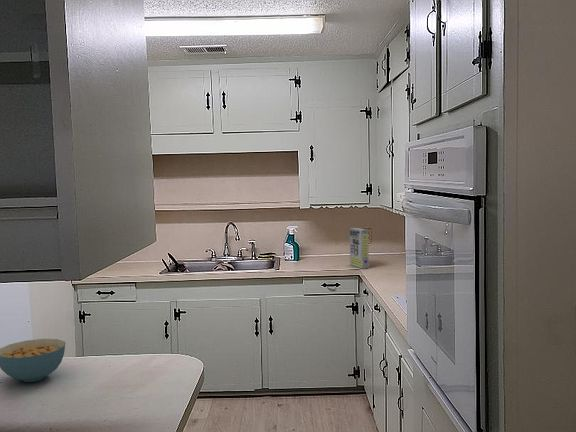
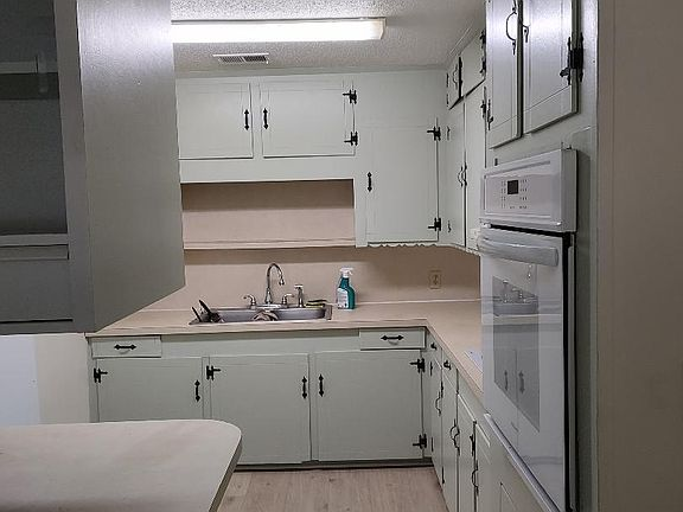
- cereal box [349,227,370,270]
- cereal bowl [0,338,66,383]
